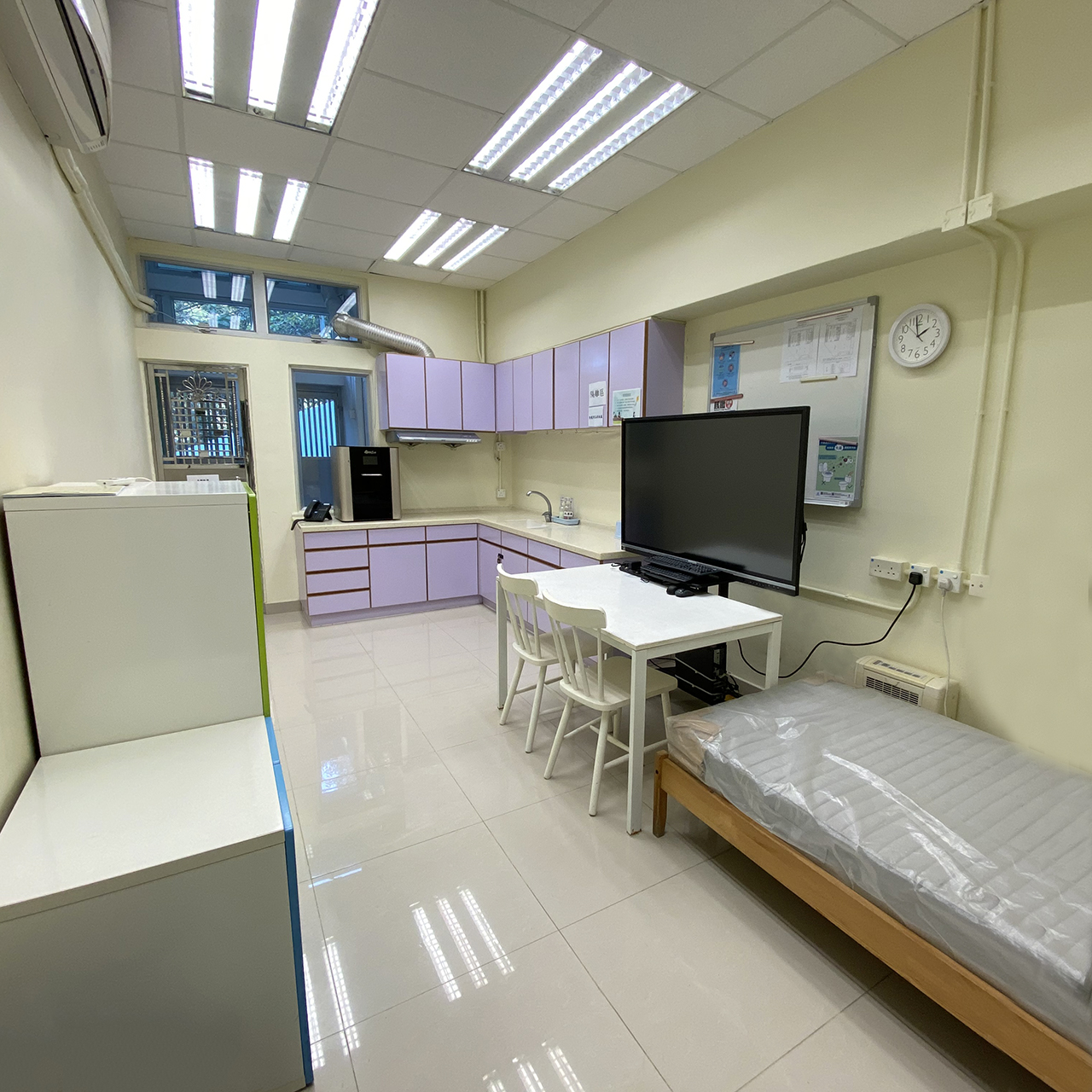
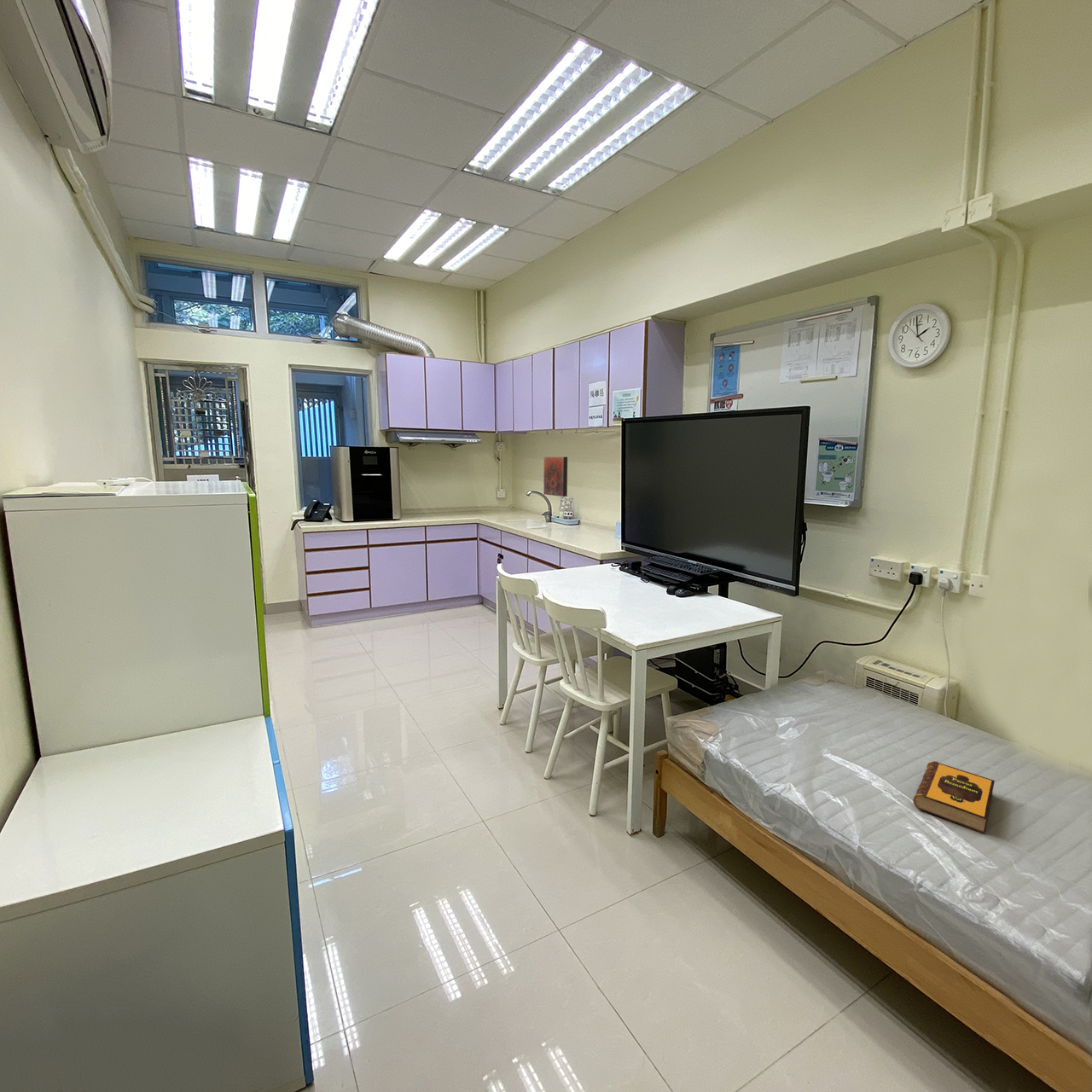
+ decorative tile [543,456,568,497]
+ hardback book [912,760,996,834]
